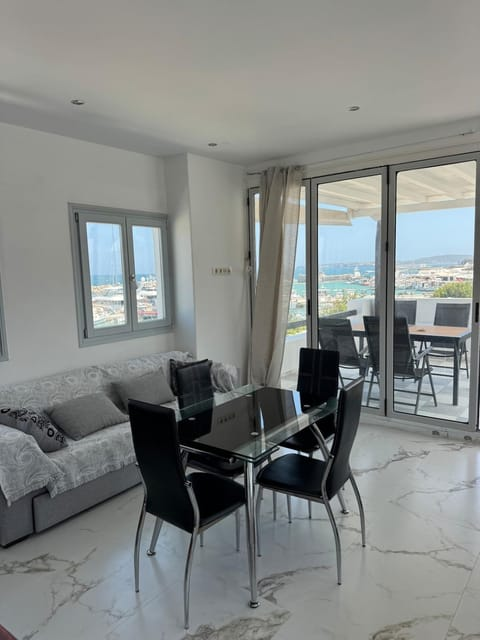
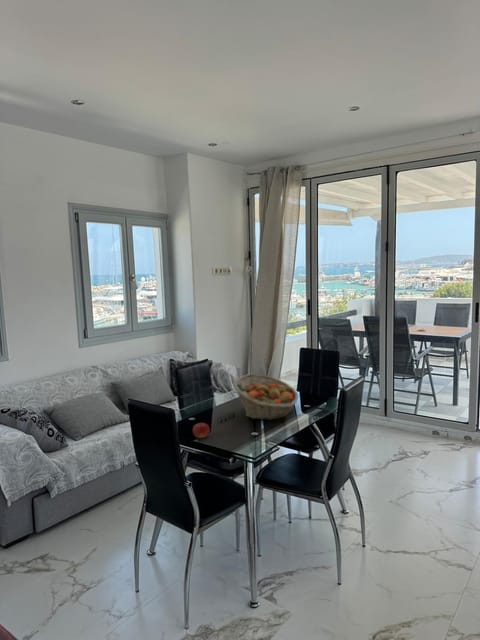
+ fruit [192,421,211,439]
+ fruit basket [232,373,300,421]
